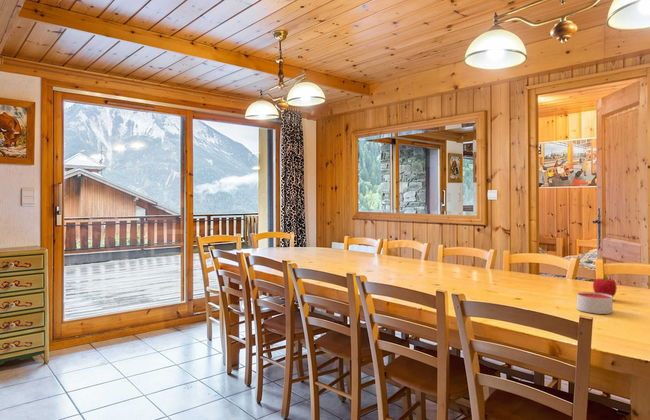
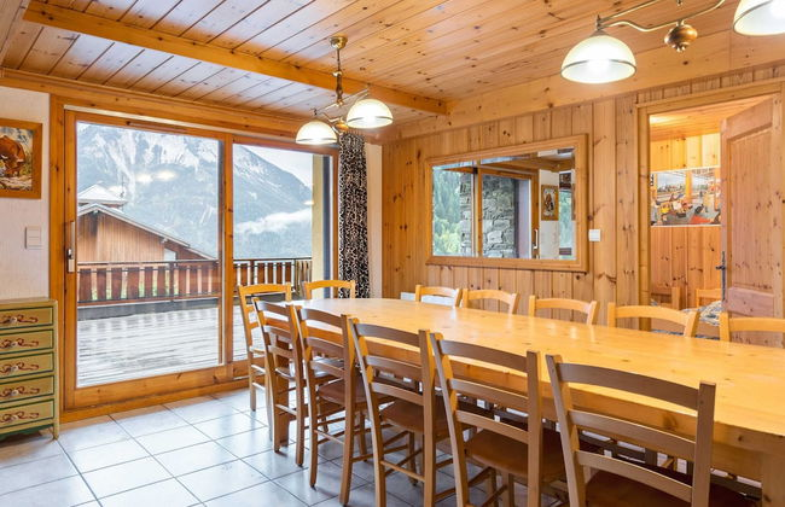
- fruit [592,276,618,297]
- candle [576,291,614,315]
